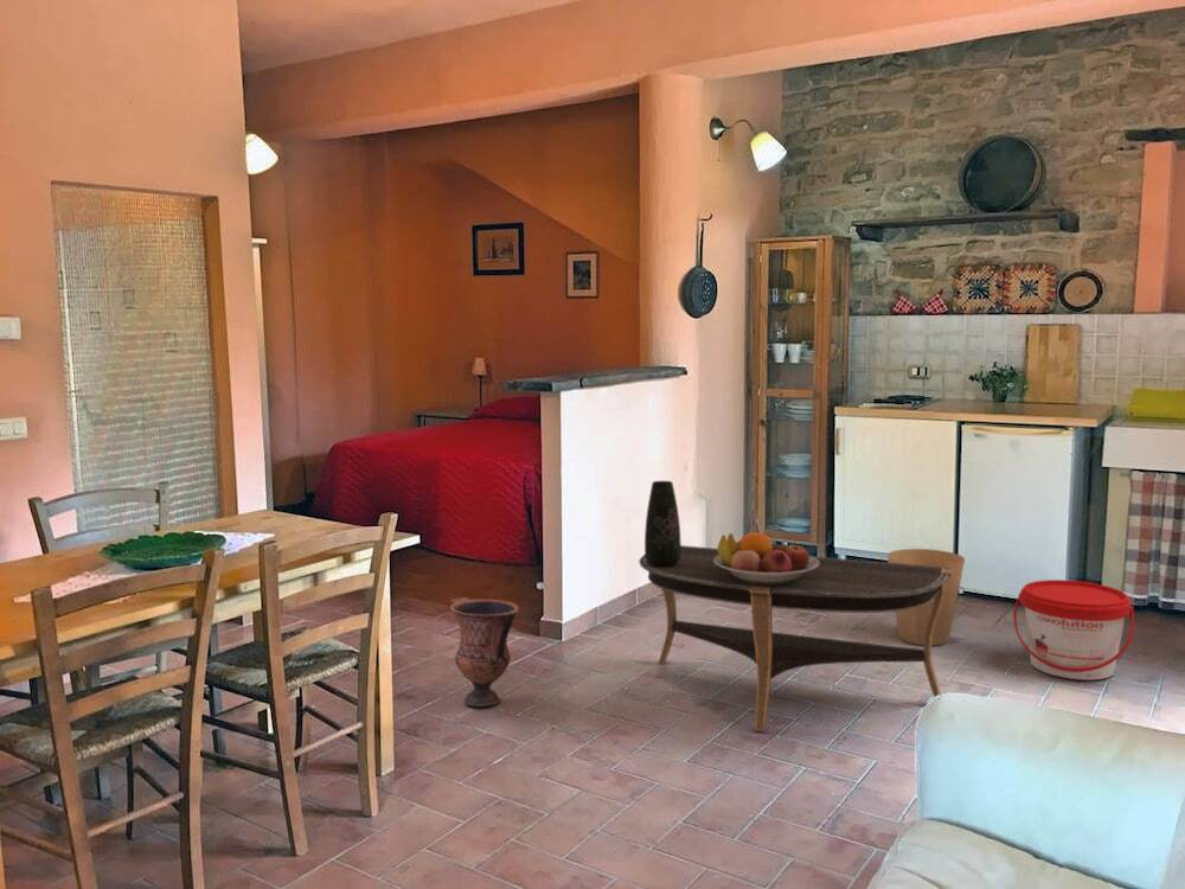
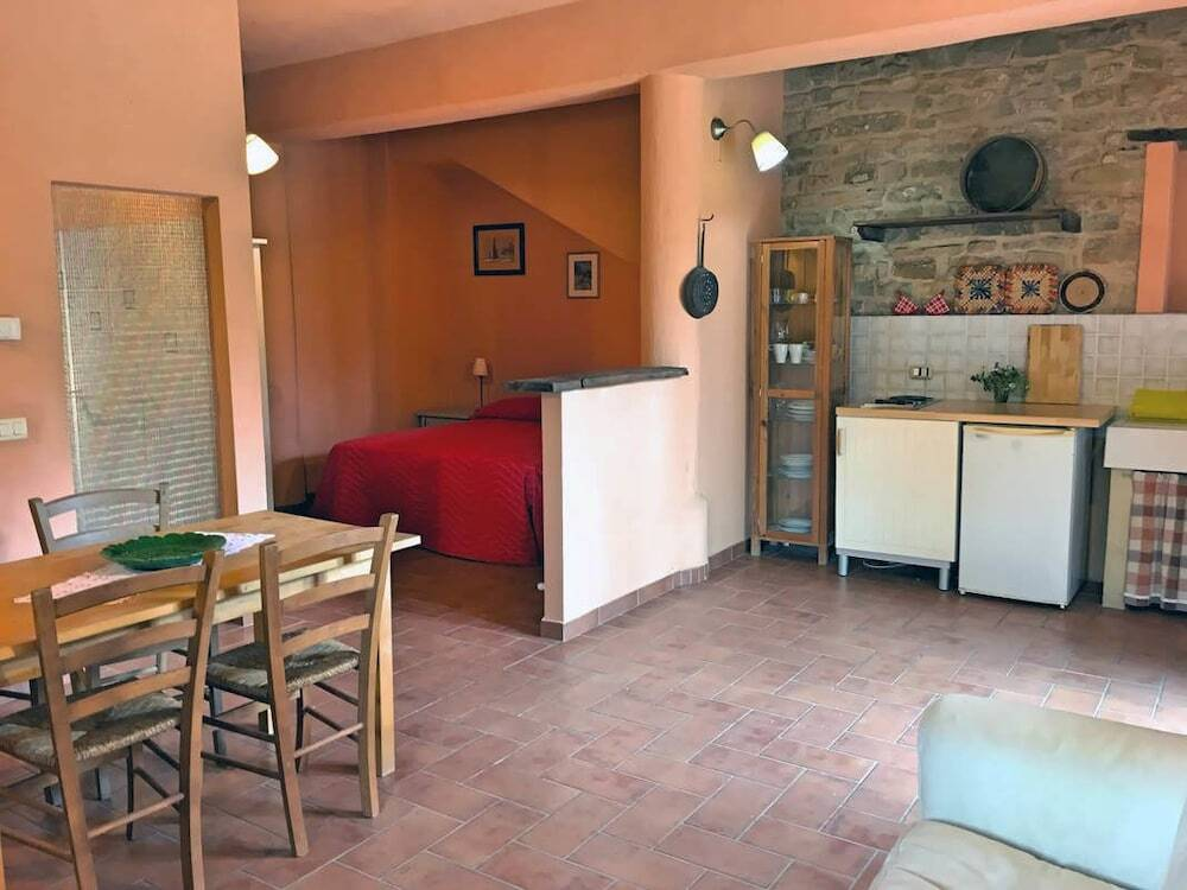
- coffee table [638,544,953,733]
- vase [643,480,683,567]
- vase [449,596,520,708]
- trash can [886,548,966,647]
- fruit bowl [715,531,819,584]
- bucket [1012,578,1135,682]
